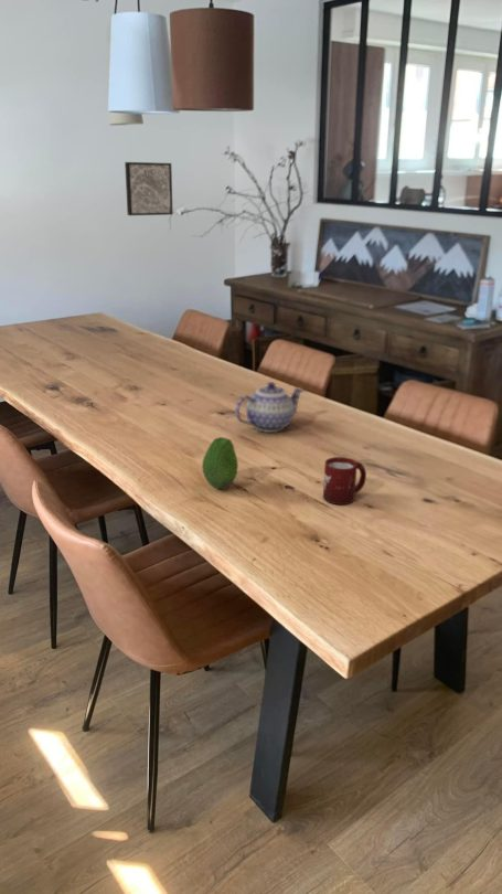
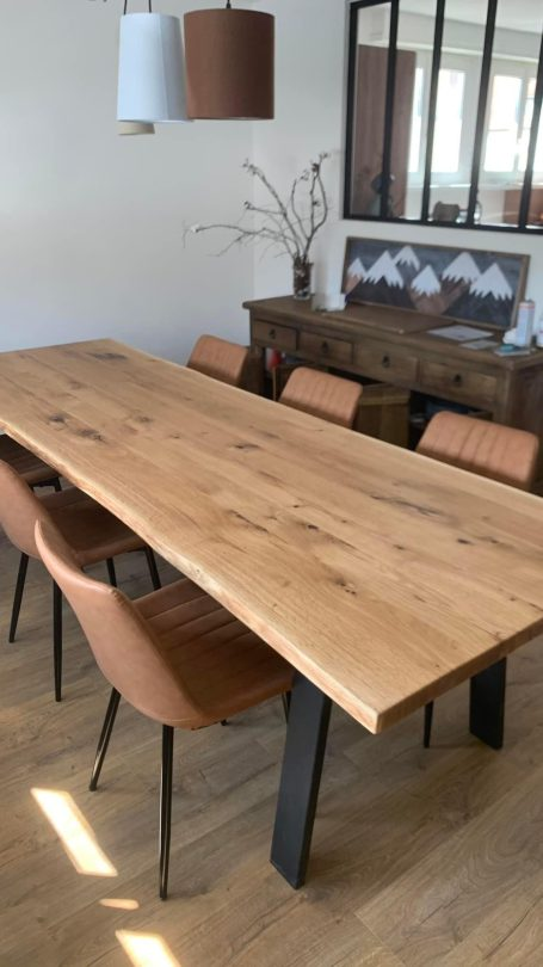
- wall art [124,161,174,216]
- cup [322,456,367,505]
- fruit [201,436,239,490]
- teapot [234,381,305,434]
